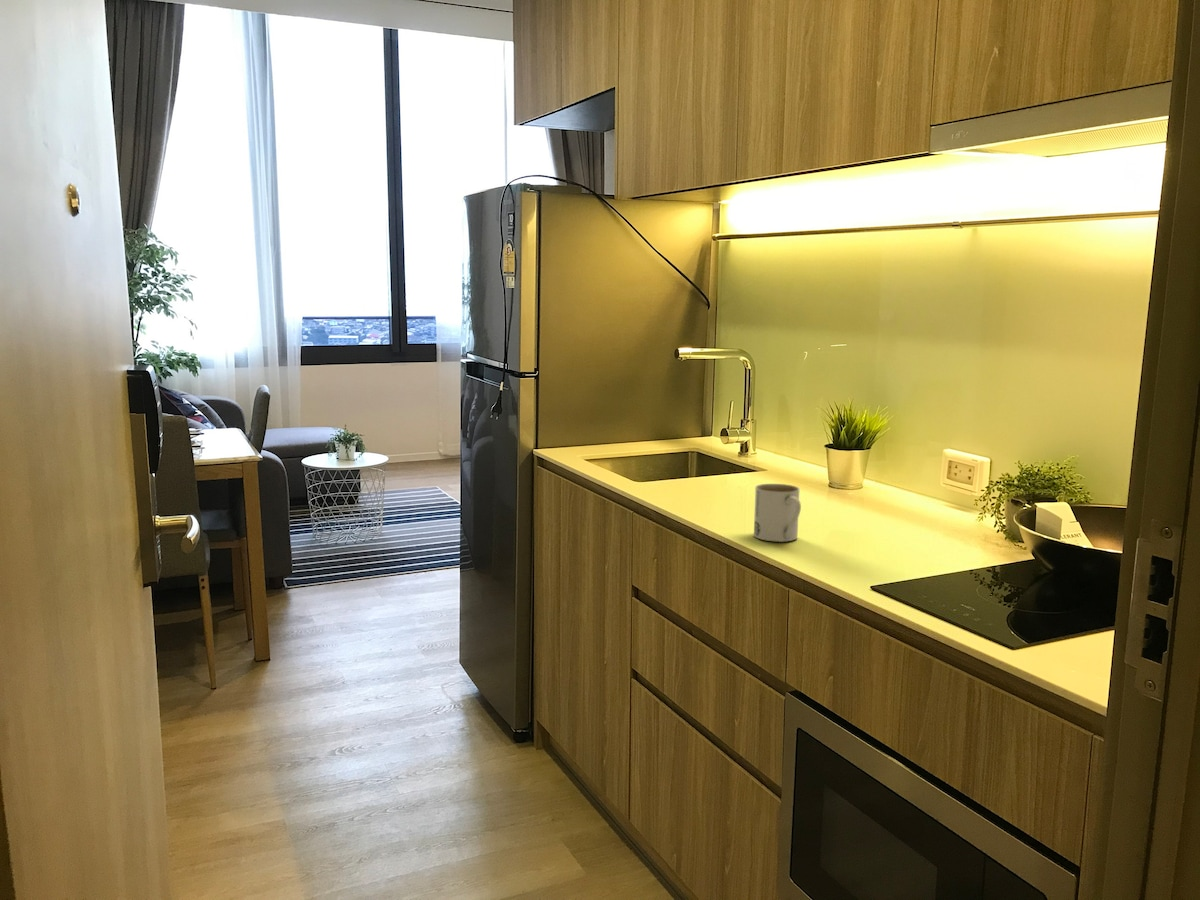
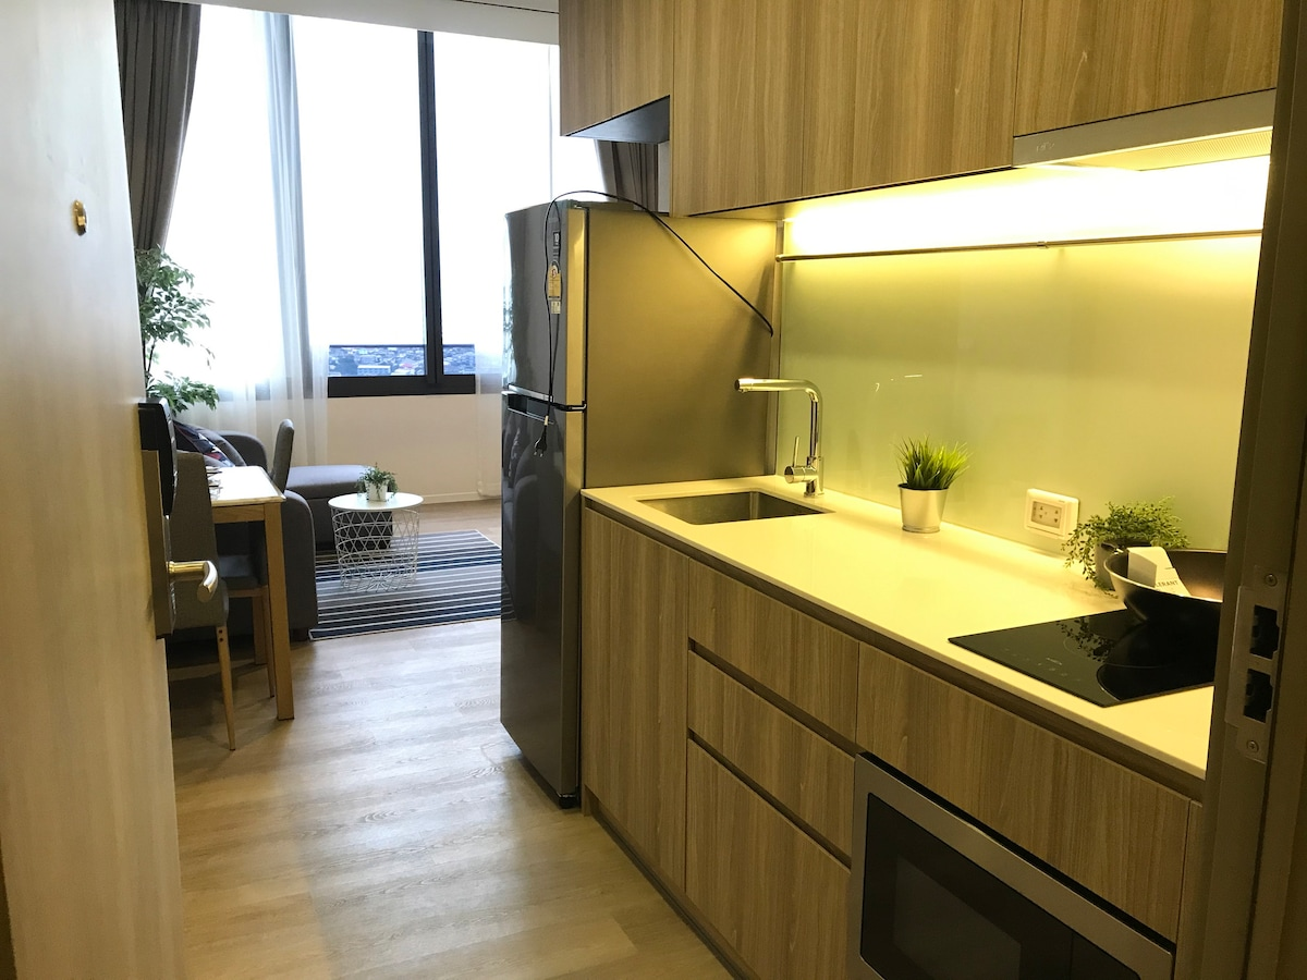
- mug [753,483,802,543]
